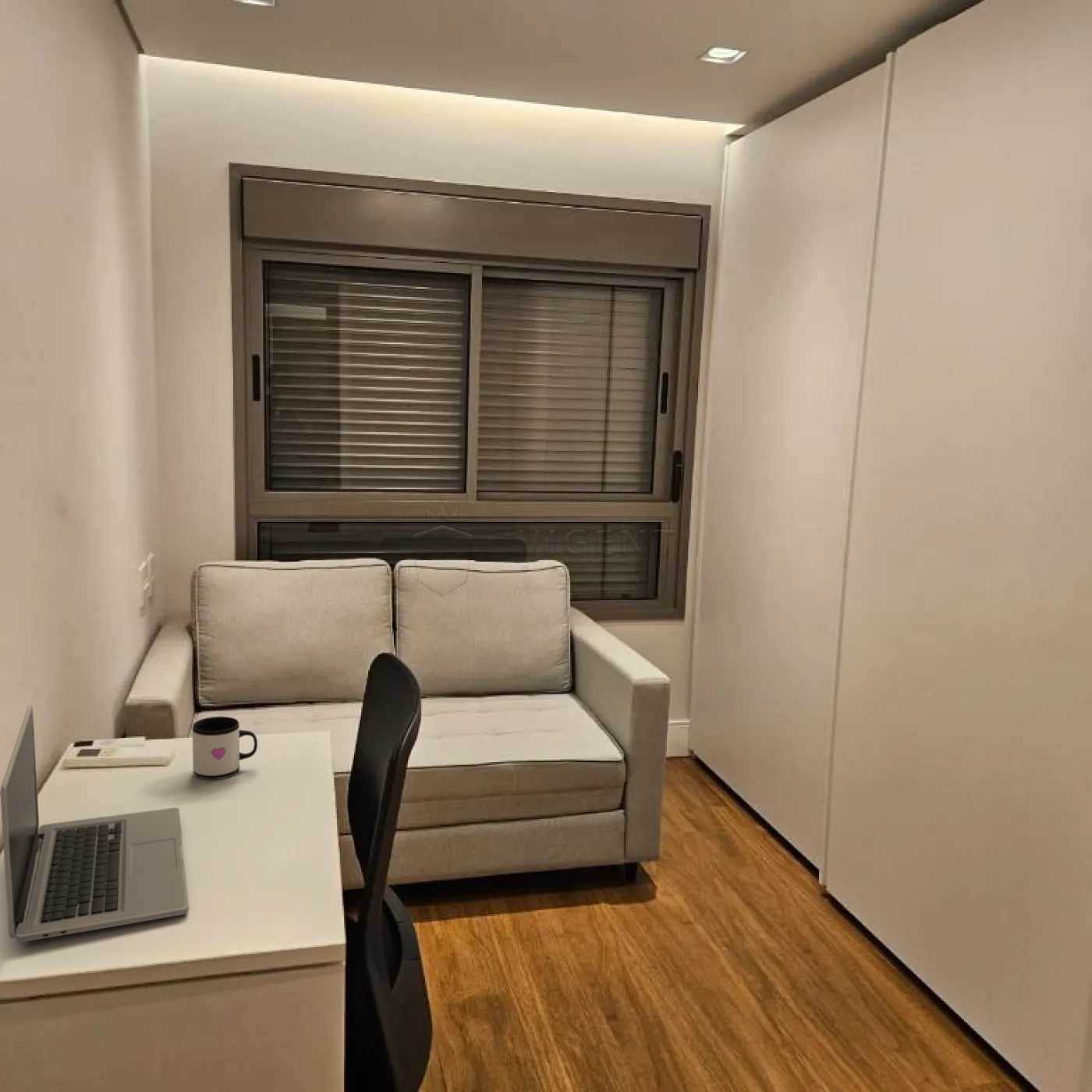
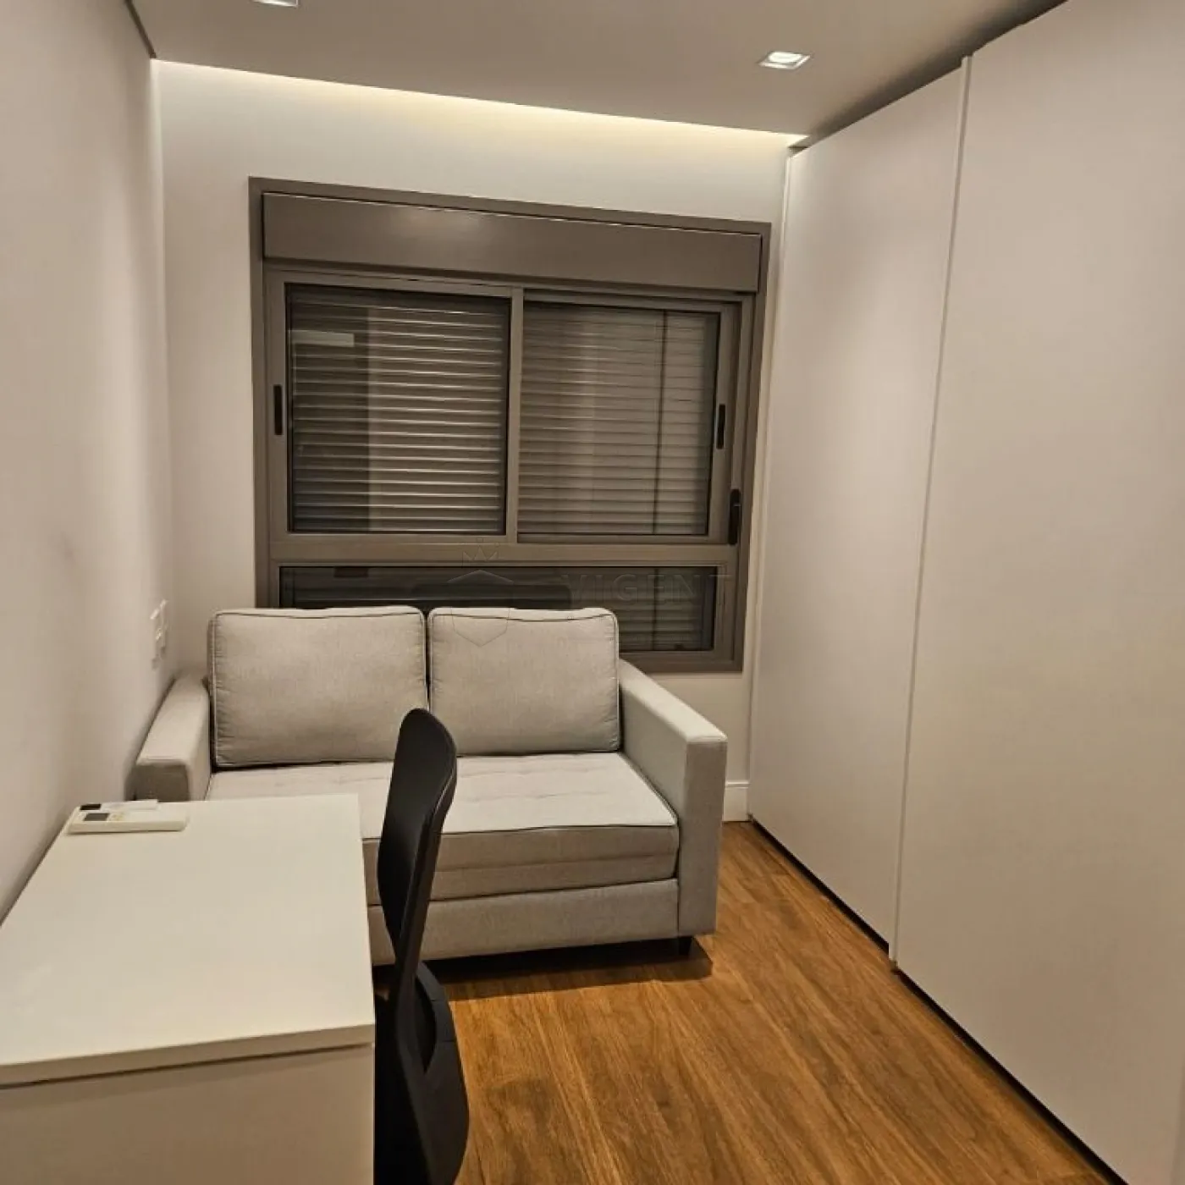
- laptop [0,704,190,943]
- mug [192,715,258,780]
